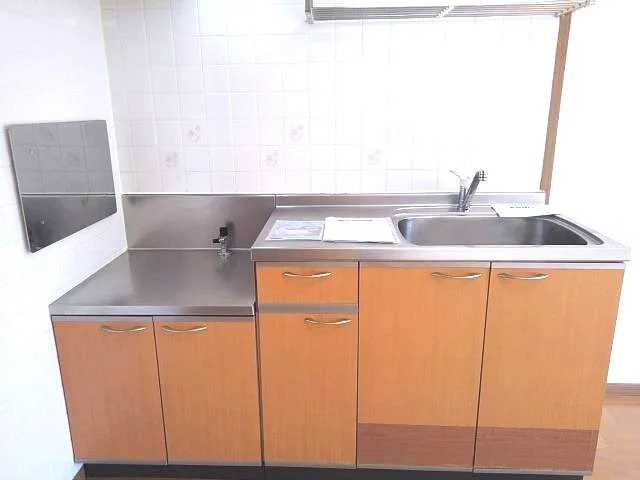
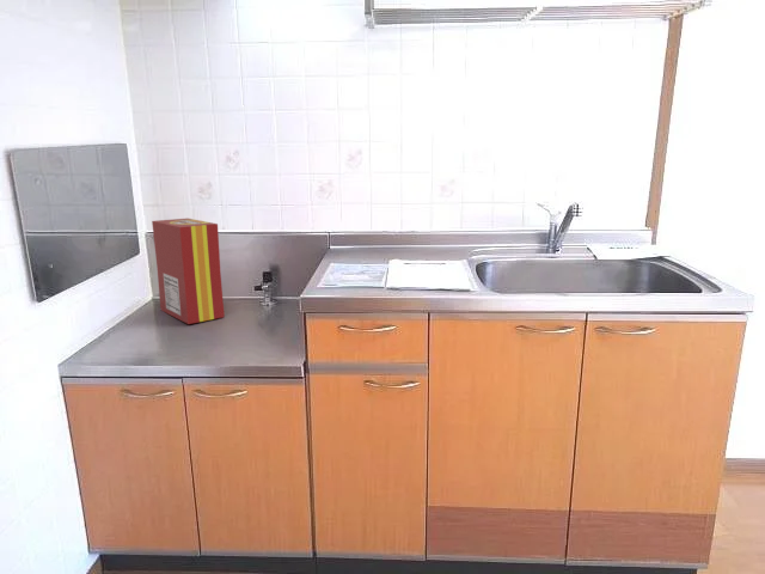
+ cereal box [151,218,226,325]
